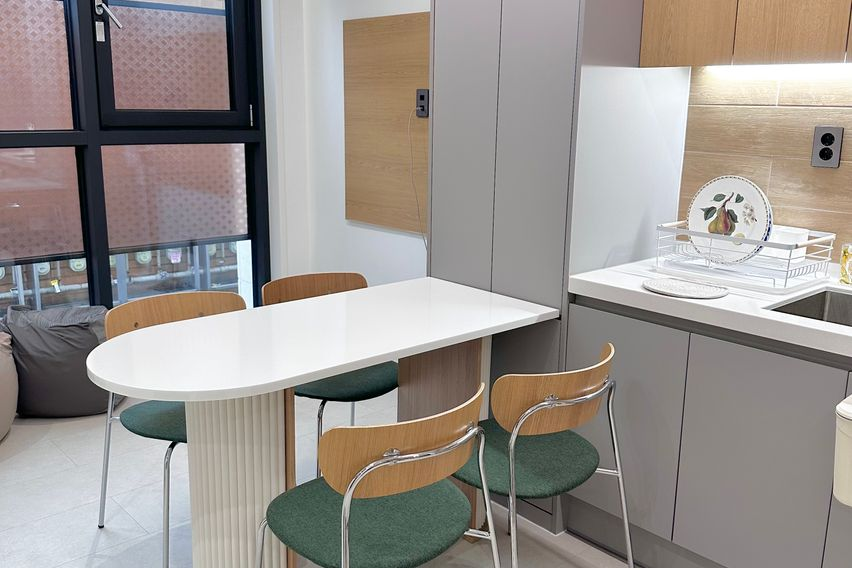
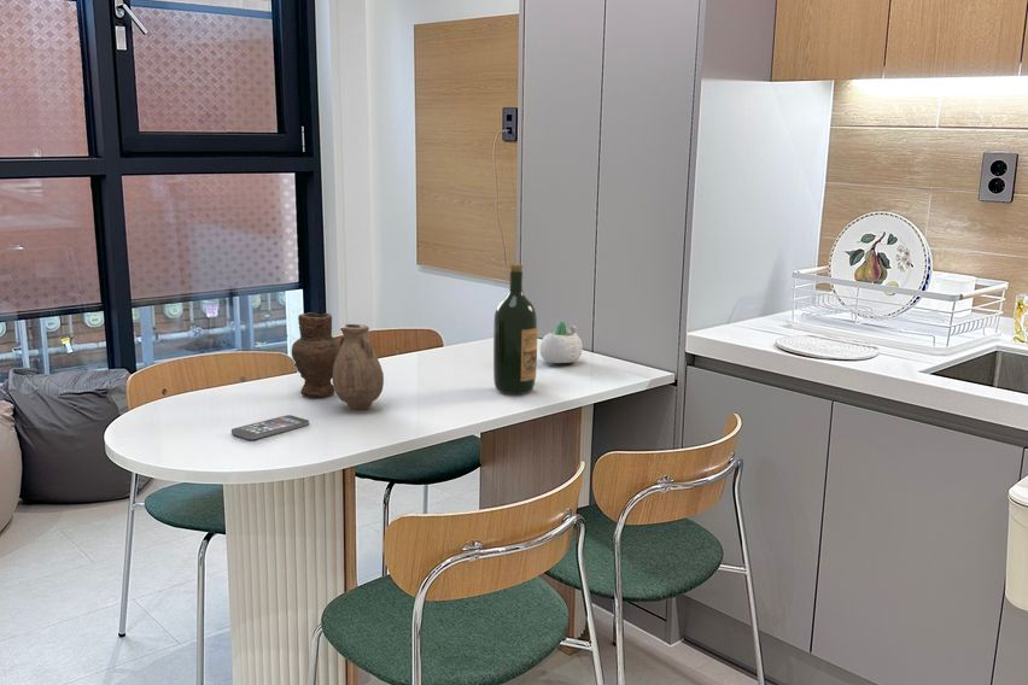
+ succulent planter [538,320,584,364]
+ wine bottle [492,263,538,396]
+ smartphone [230,414,310,440]
+ vase [291,311,385,410]
